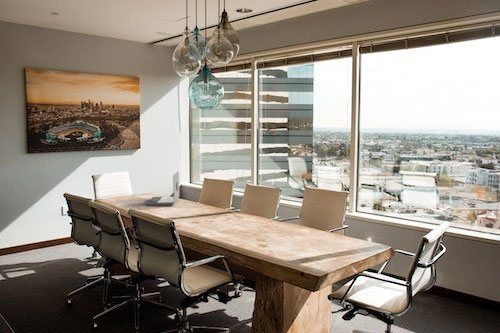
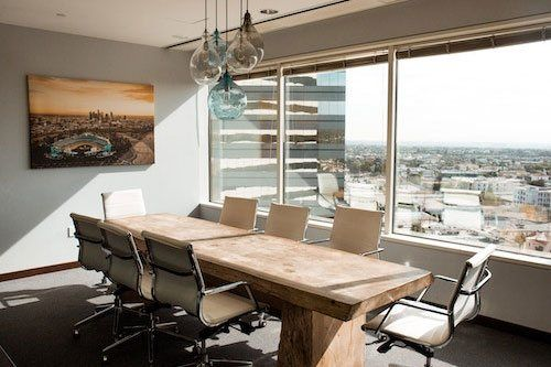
- laptop [145,170,180,207]
